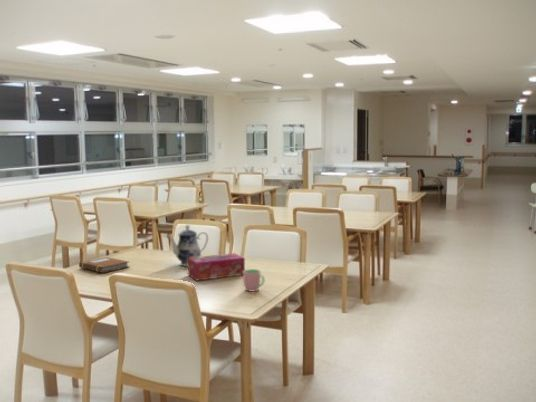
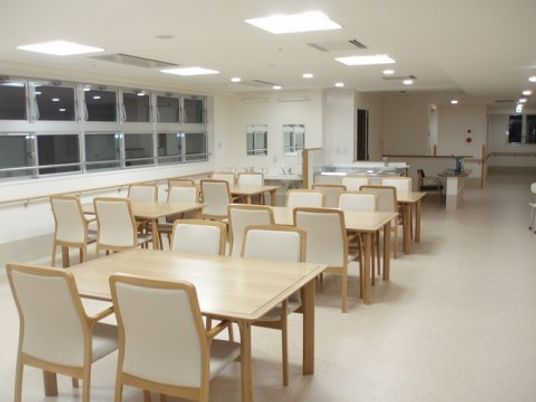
- teapot [166,224,209,267]
- tissue box [187,252,246,282]
- cup [242,268,266,292]
- notebook [78,256,130,274]
